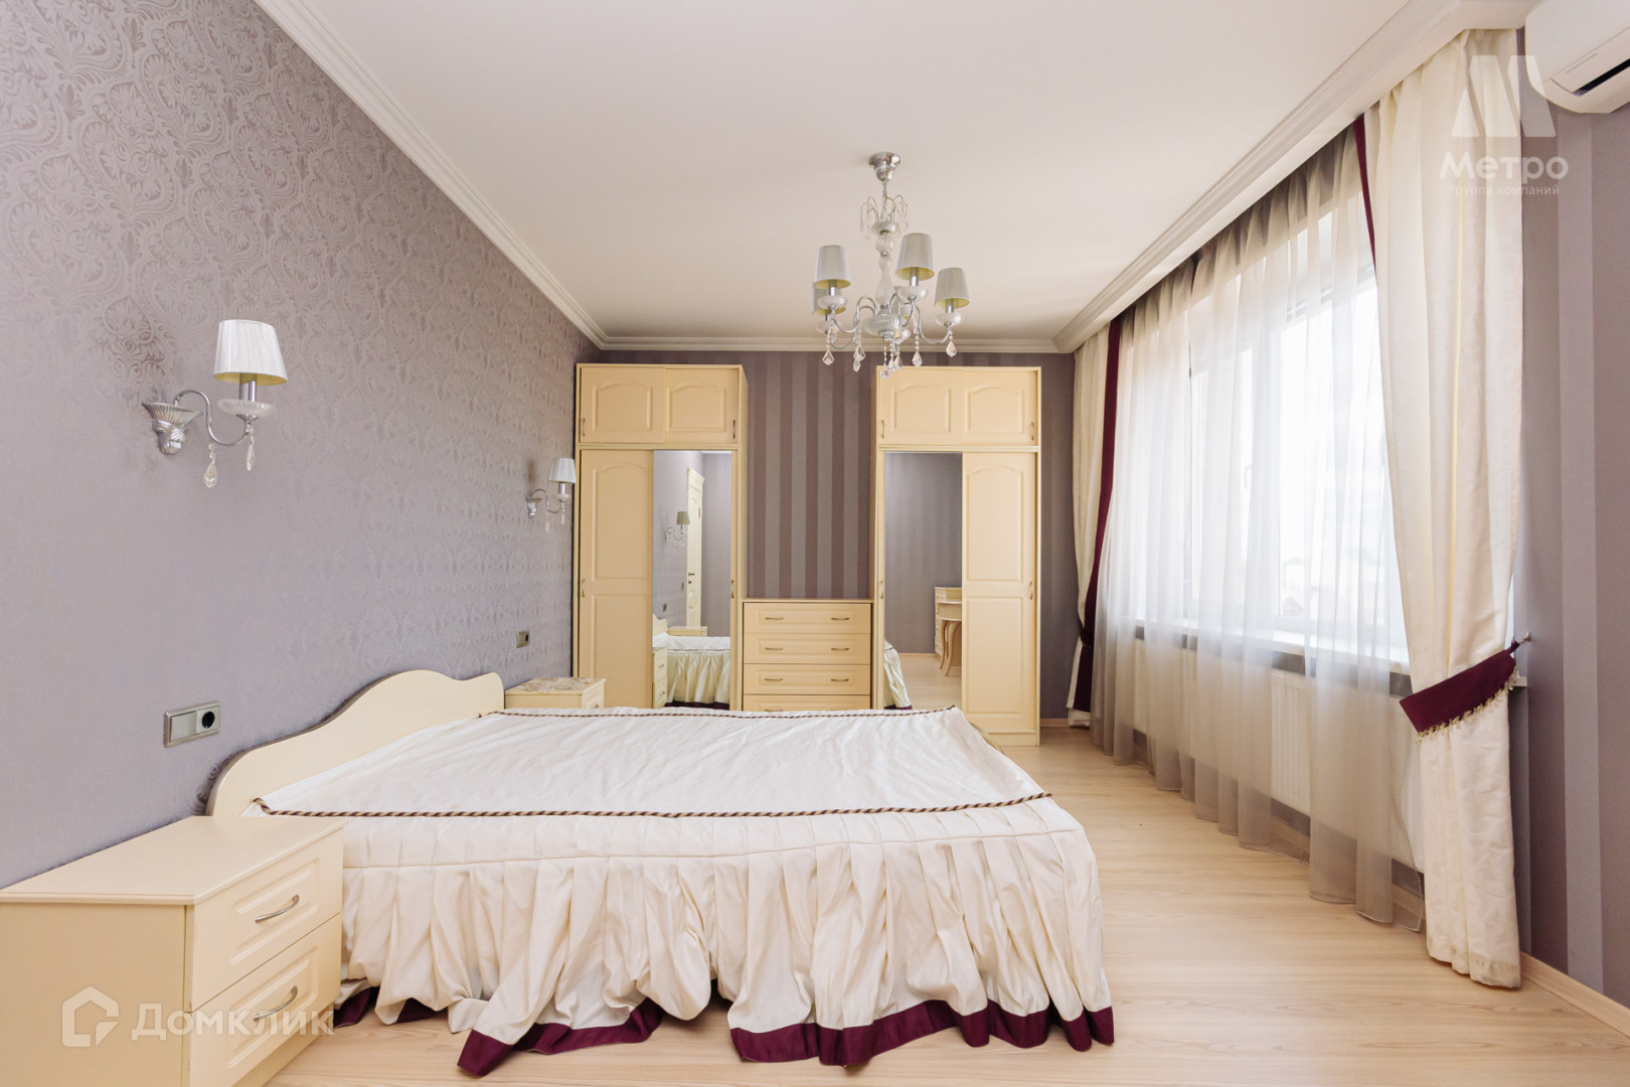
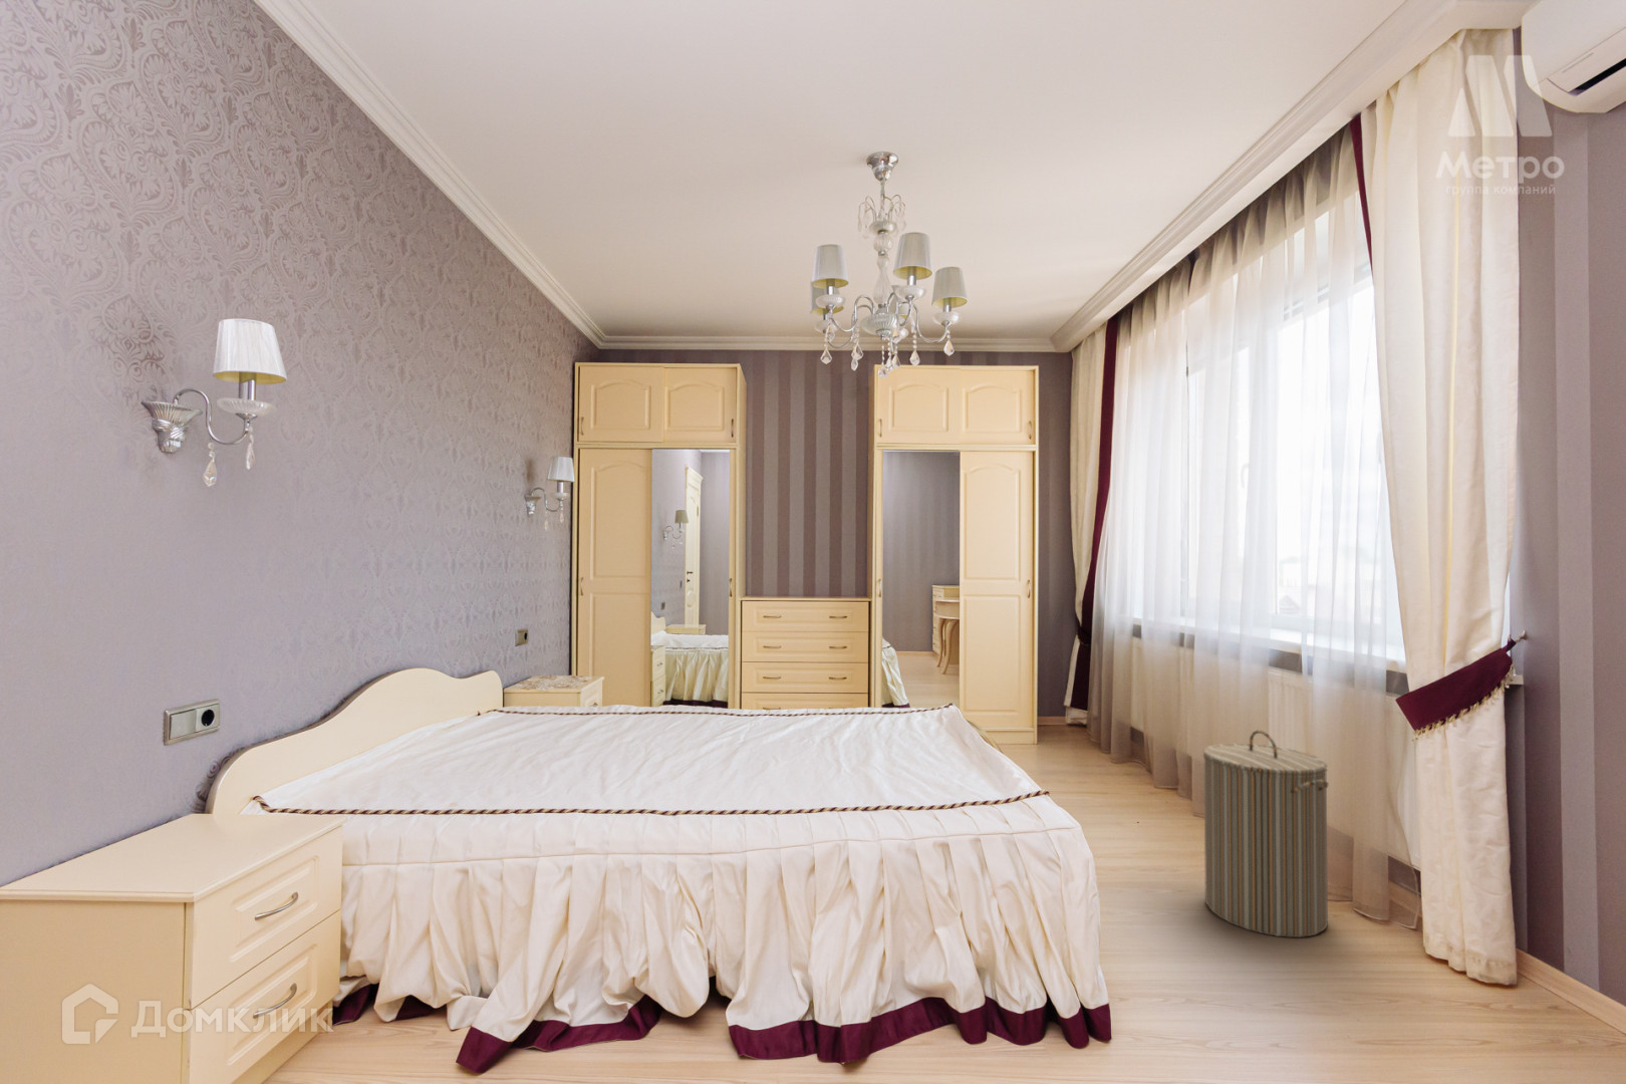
+ laundry hamper [1203,728,1328,939]
